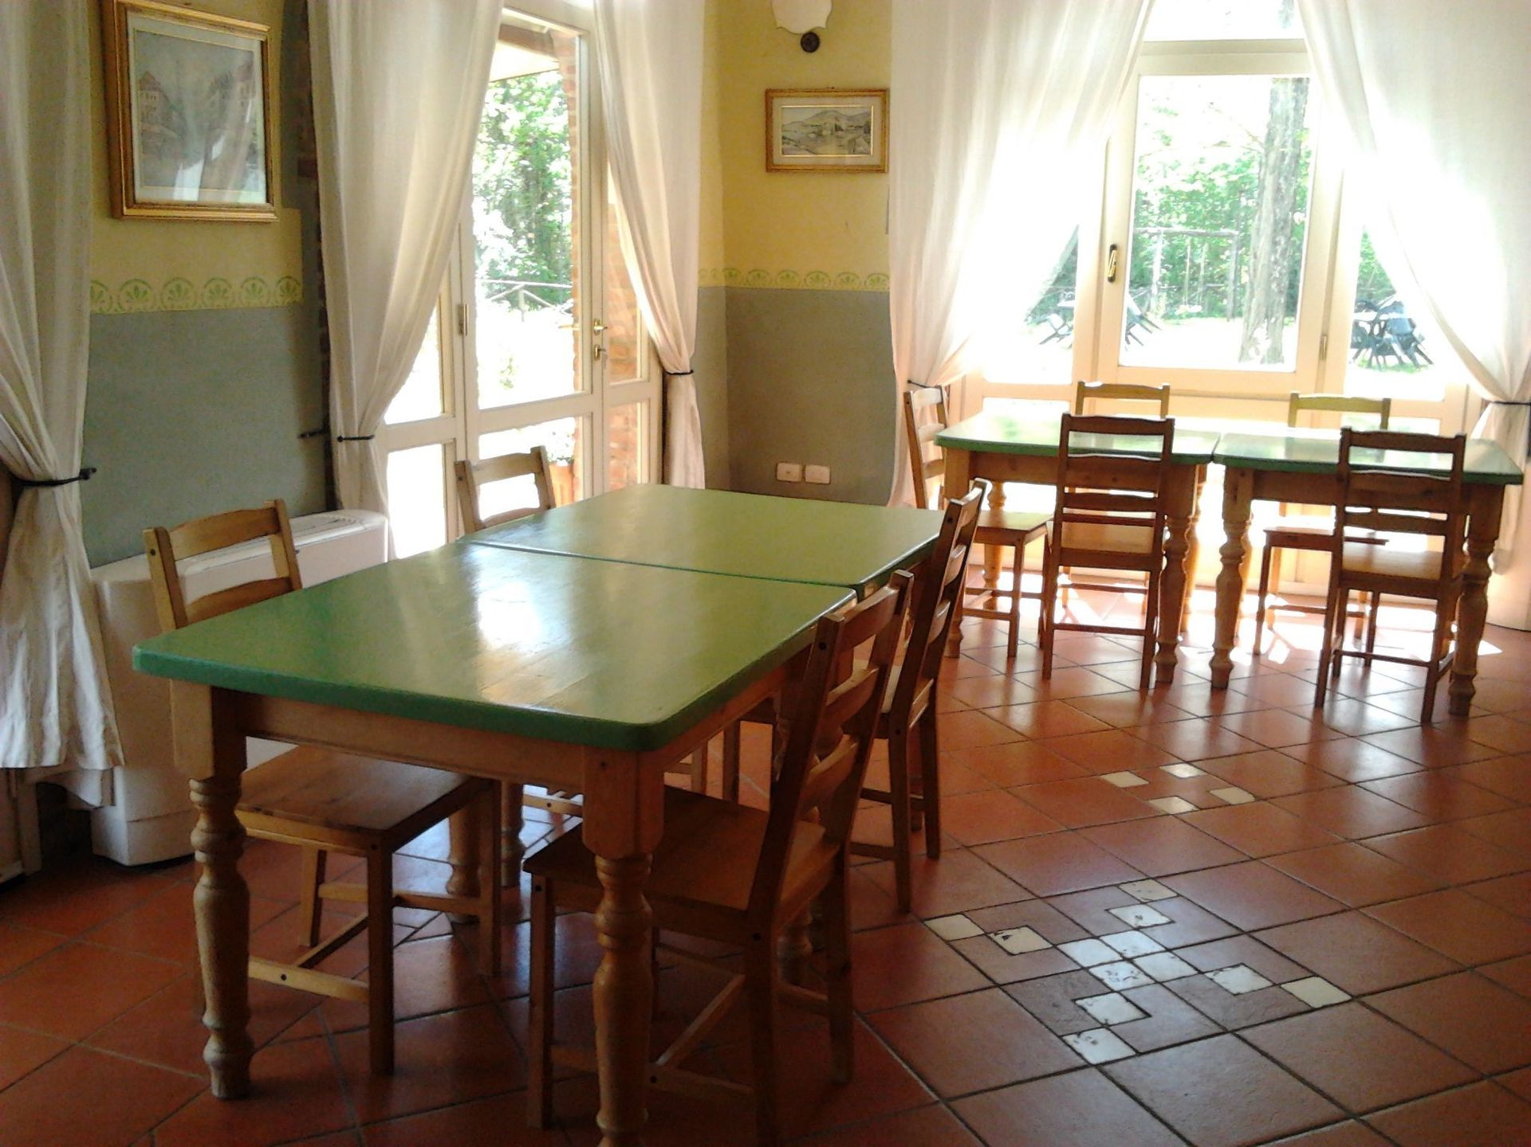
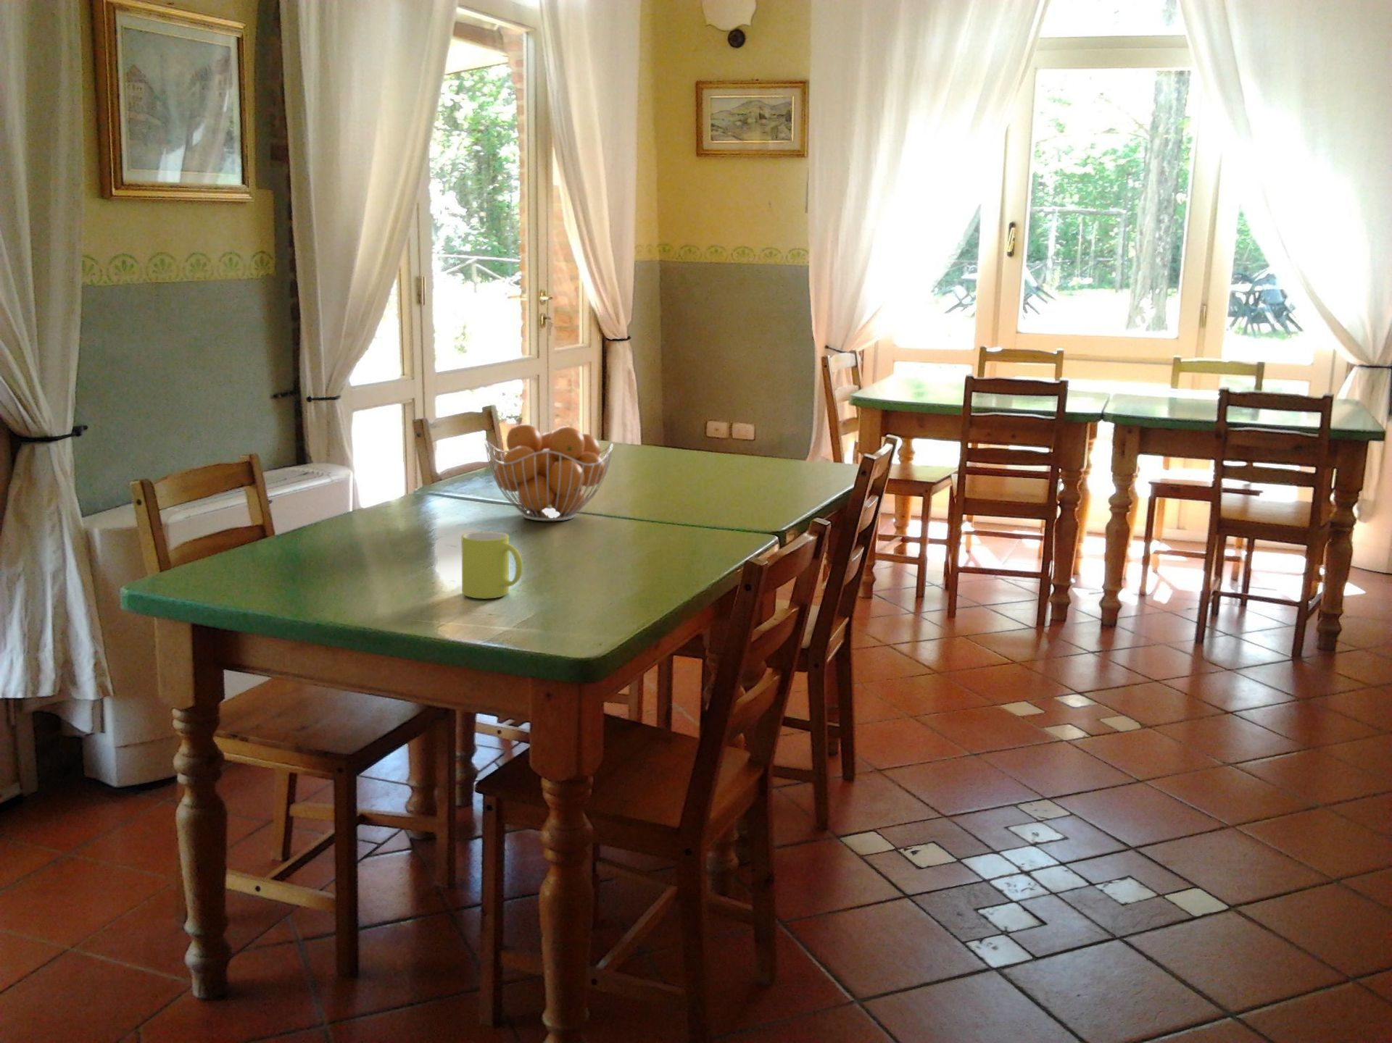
+ mug [461,531,524,599]
+ fruit basket [484,423,614,522]
